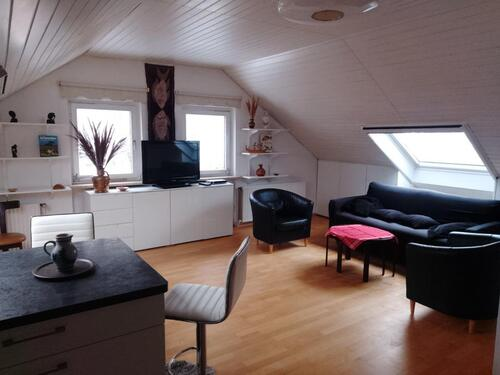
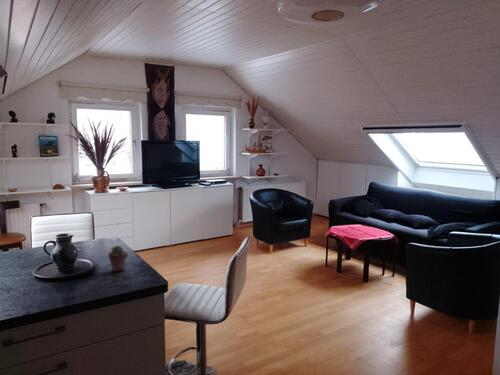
+ potted succulent [107,244,129,273]
